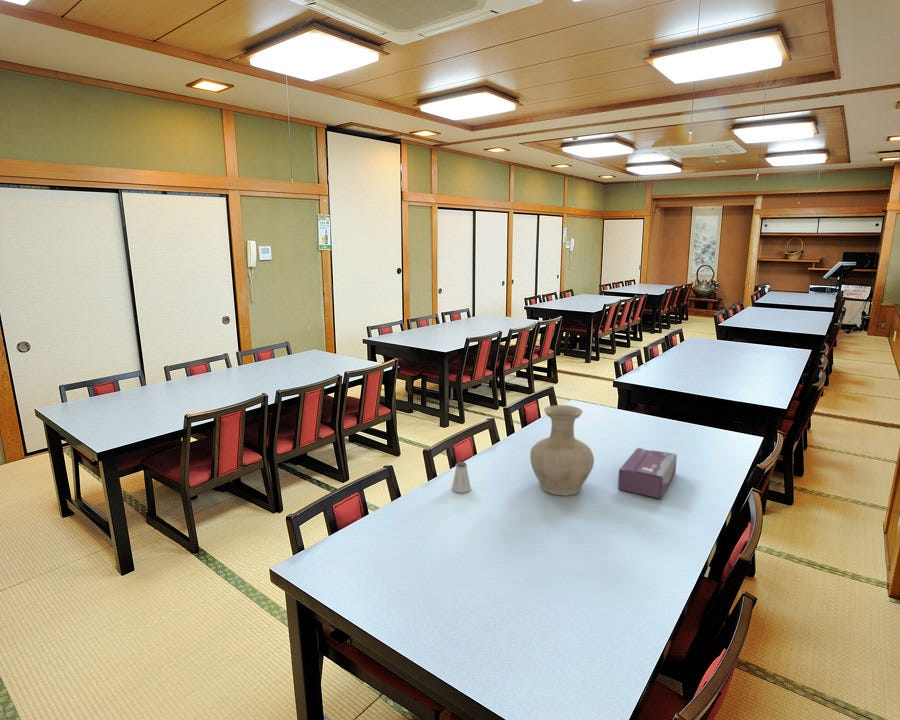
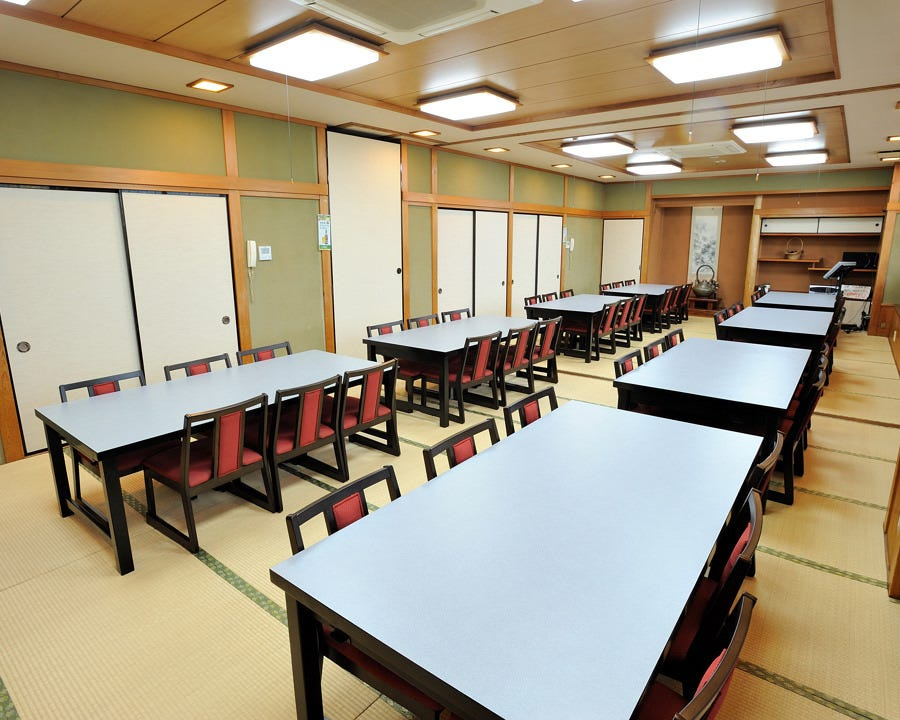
- saltshaker [451,461,472,494]
- vase [529,404,595,496]
- tissue box [617,447,678,500]
